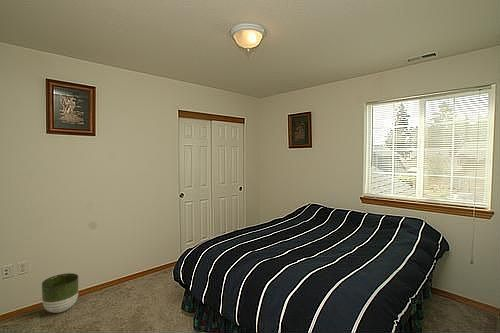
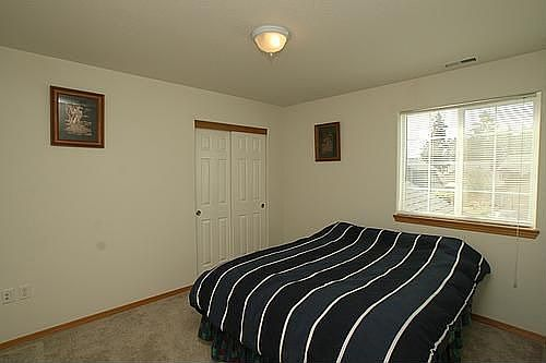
- planter [41,272,79,314]
